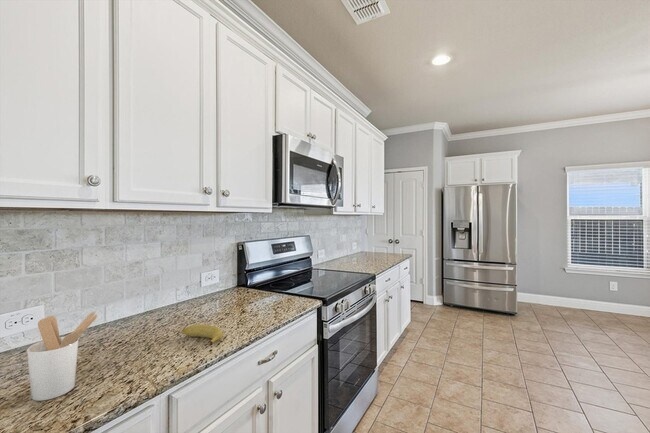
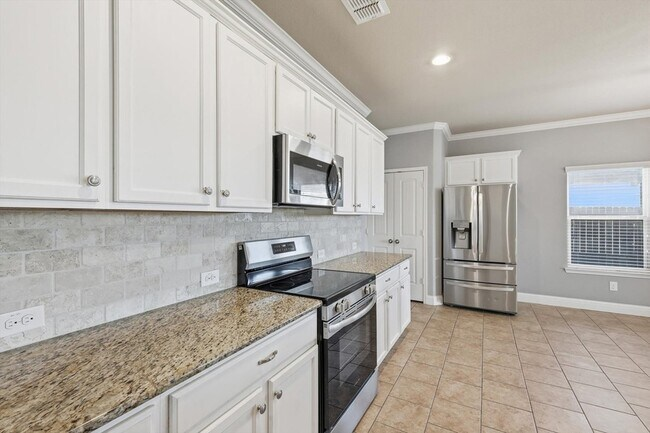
- utensil holder [26,311,99,402]
- banana [181,324,224,346]
